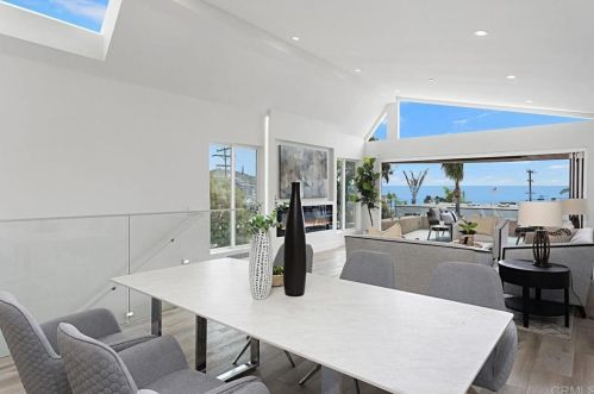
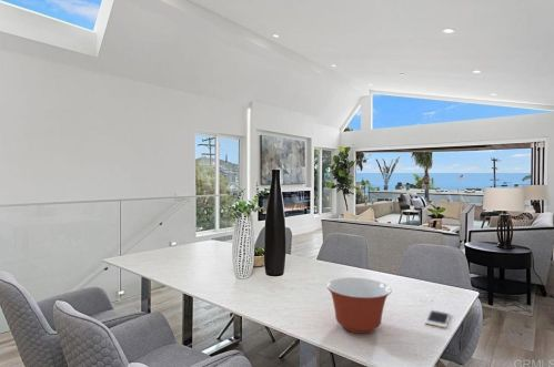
+ cell phone [424,308,451,329]
+ mixing bowl [325,276,393,335]
